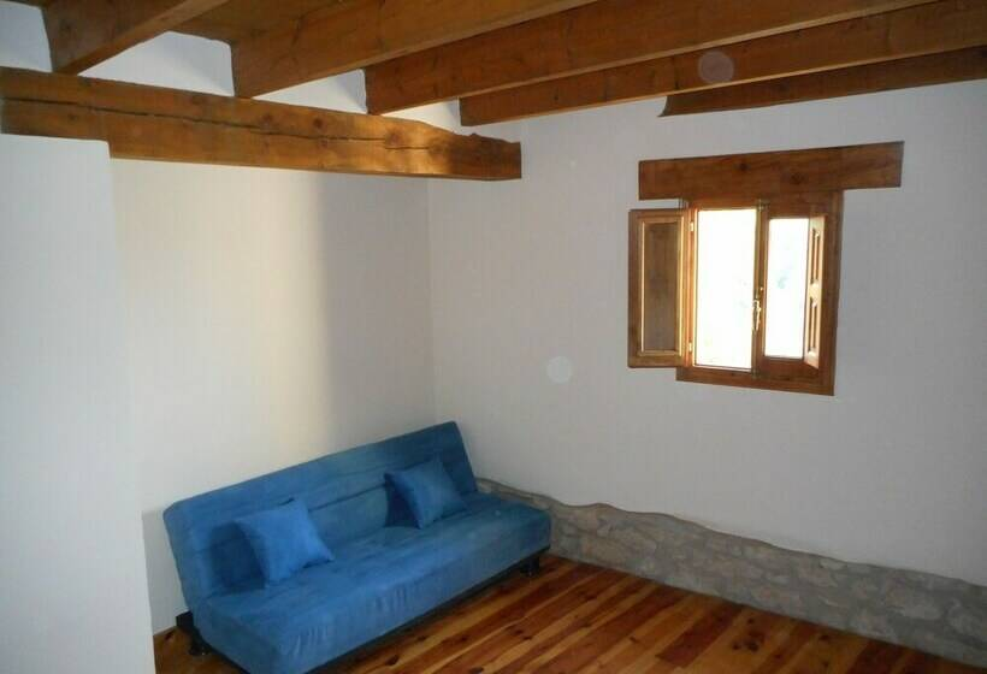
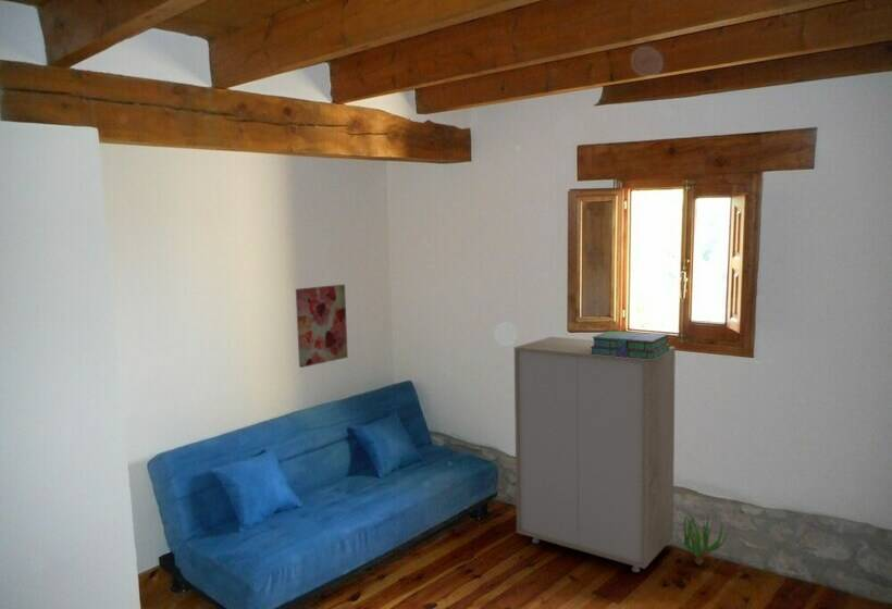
+ storage cabinet [513,336,677,573]
+ wall art [295,284,349,369]
+ decorative plant [682,510,731,567]
+ stack of books [590,330,671,360]
